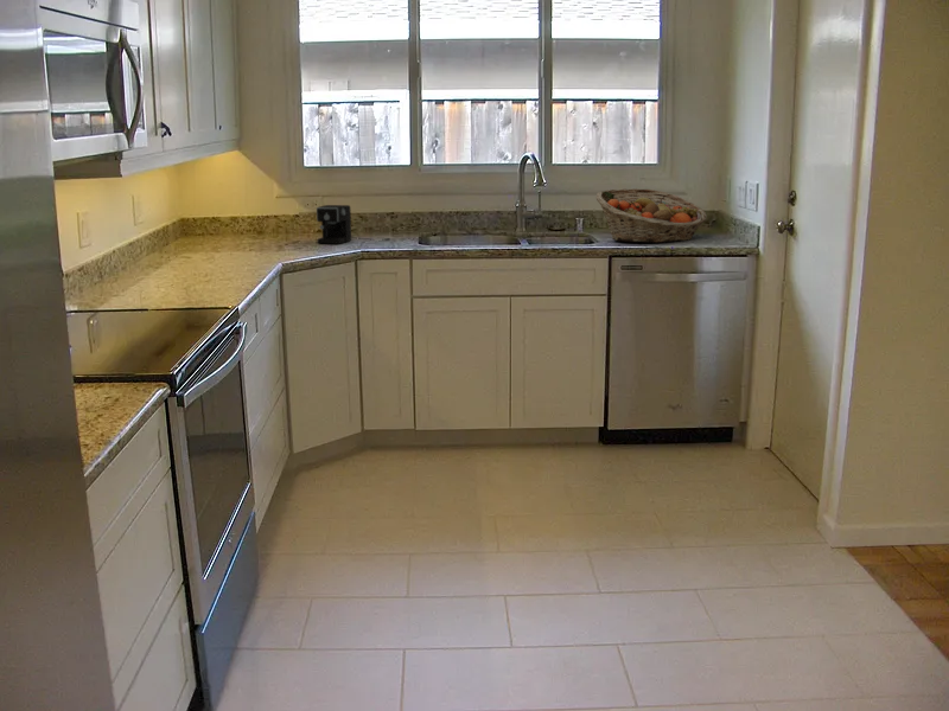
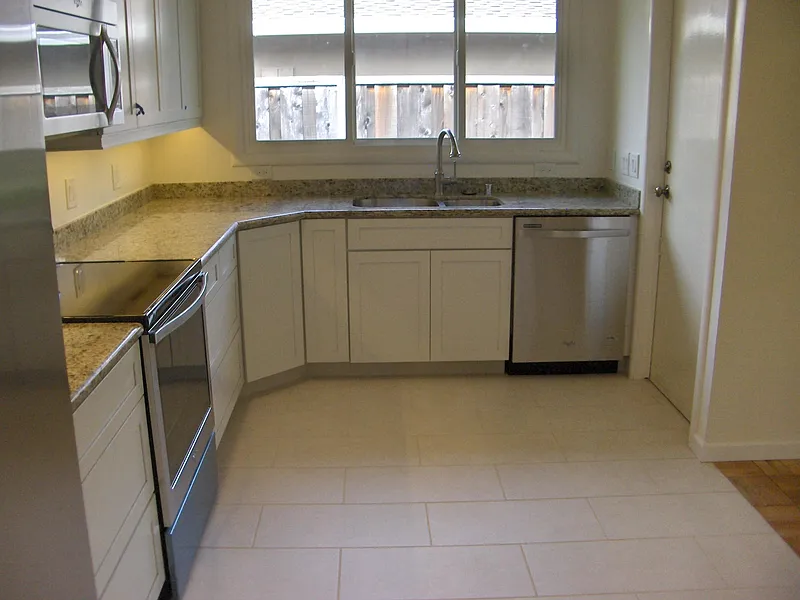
- coffee maker [316,204,391,245]
- fruit basket [595,187,708,244]
